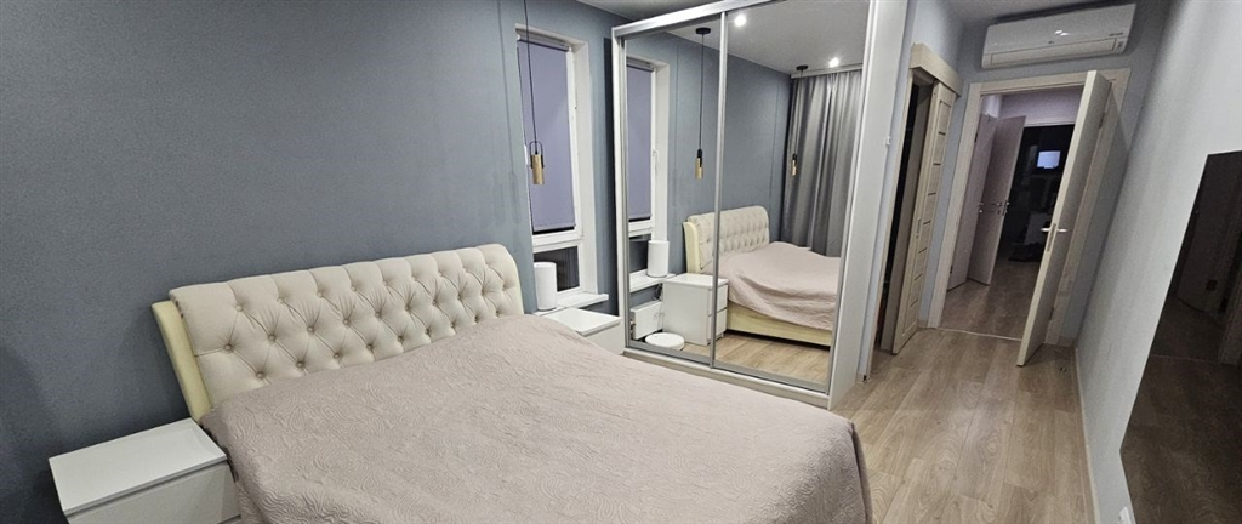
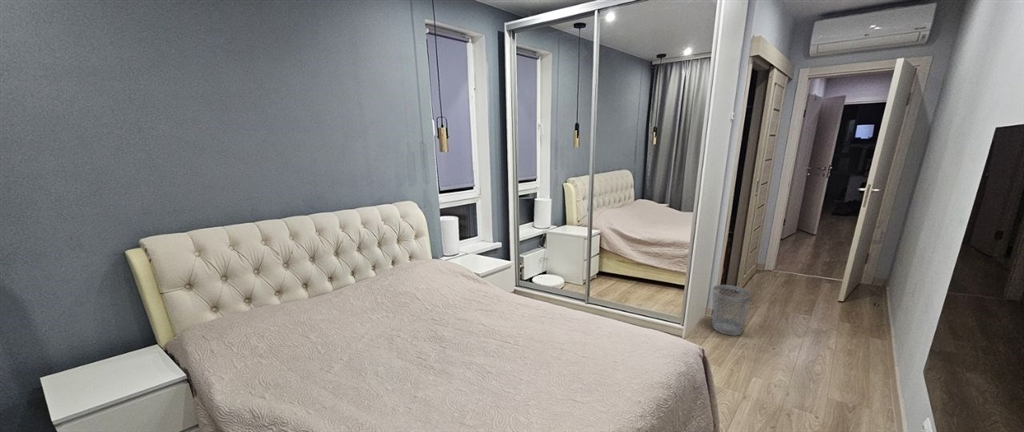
+ wastebasket [711,284,752,337]
